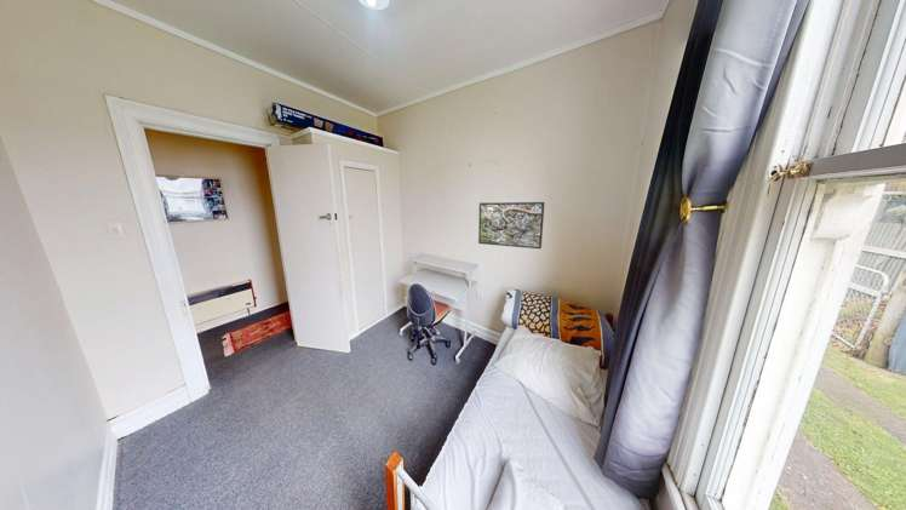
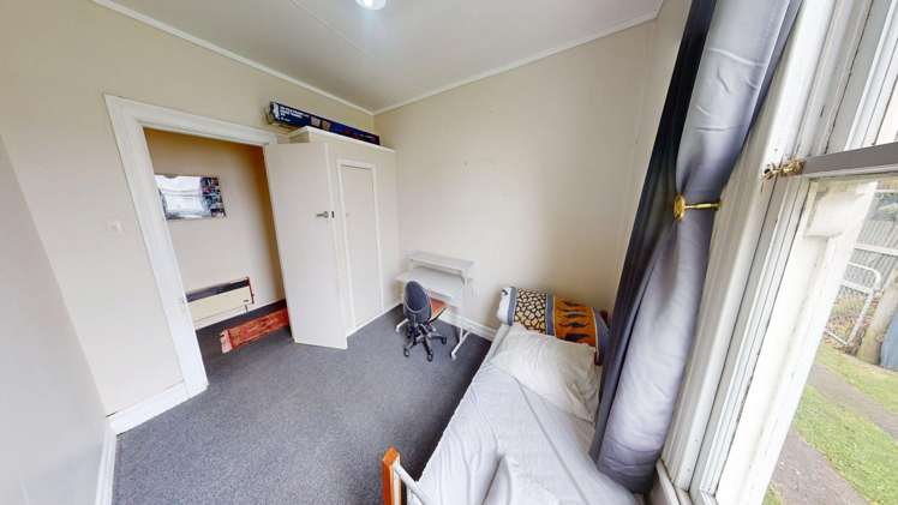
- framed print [477,201,545,250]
